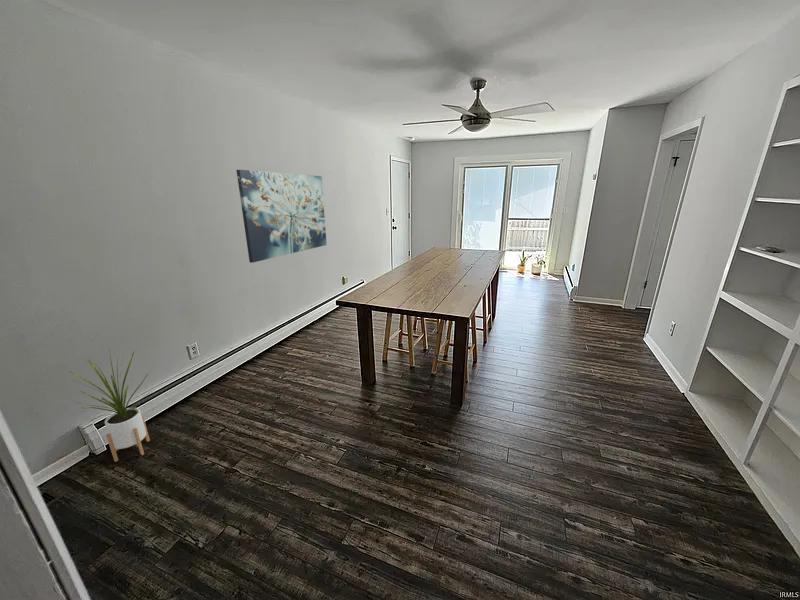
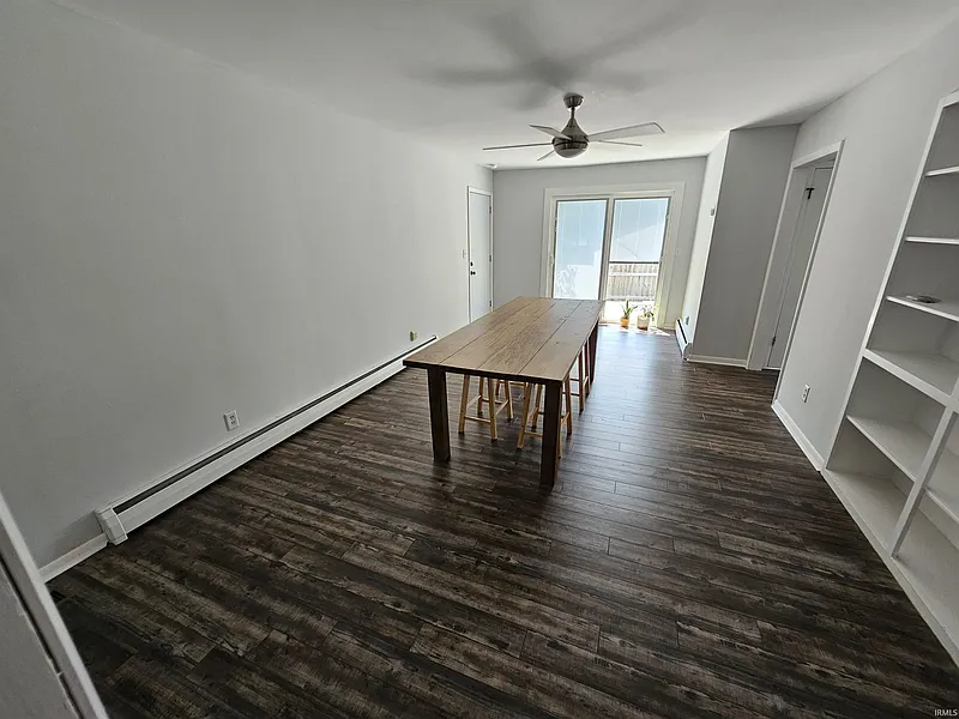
- wall art [236,169,328,264]
- house plant [68,350,154,463]
